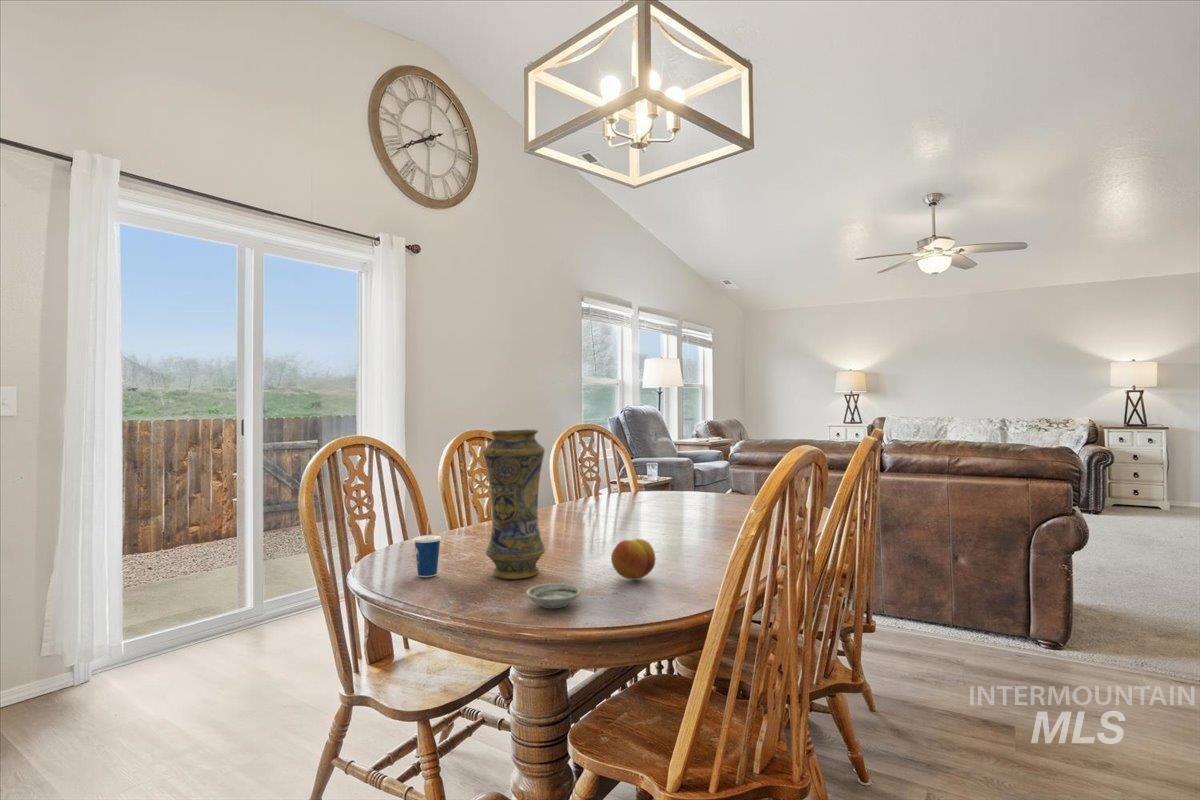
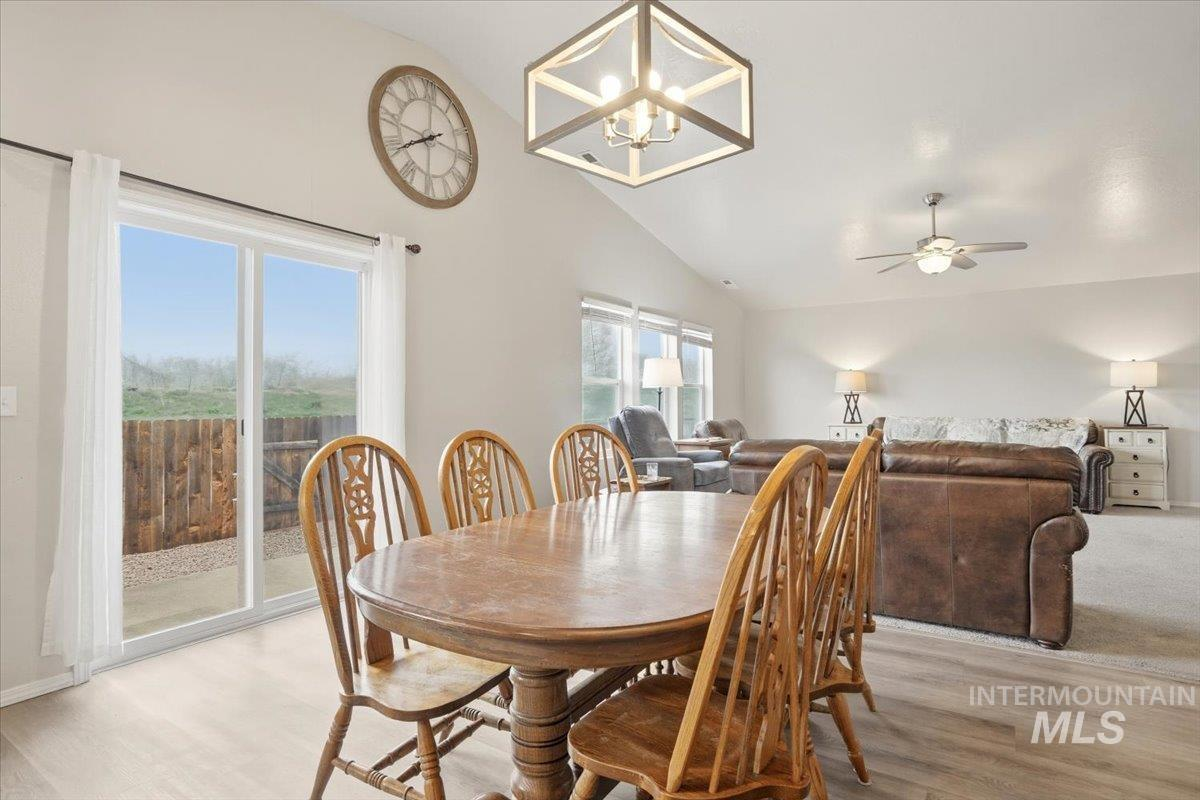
- vase [482,429,546,580]
- saucer [525,582,582,609]
- cup [412,515,443,578]
- fruit [610,538,657,581]
